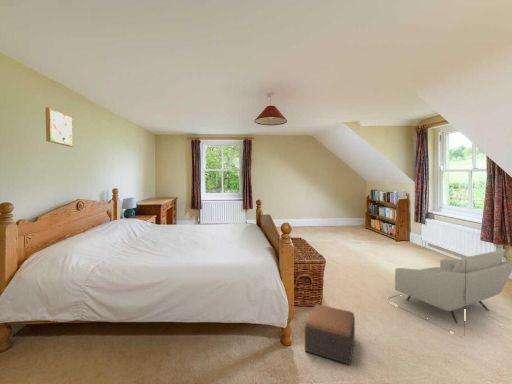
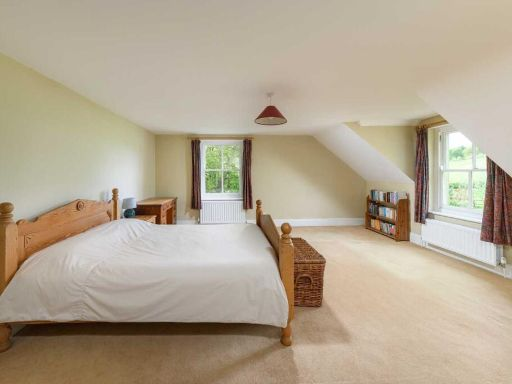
- footstool [304,303,356,366]
- wall art [45,106,74,148]
- armchair [389,248,512,339]
